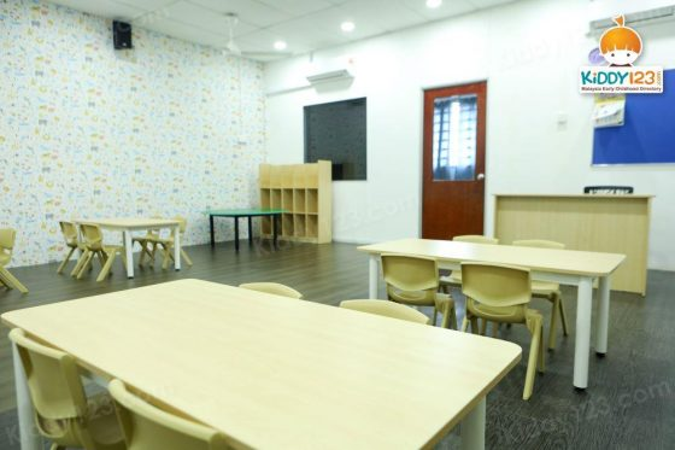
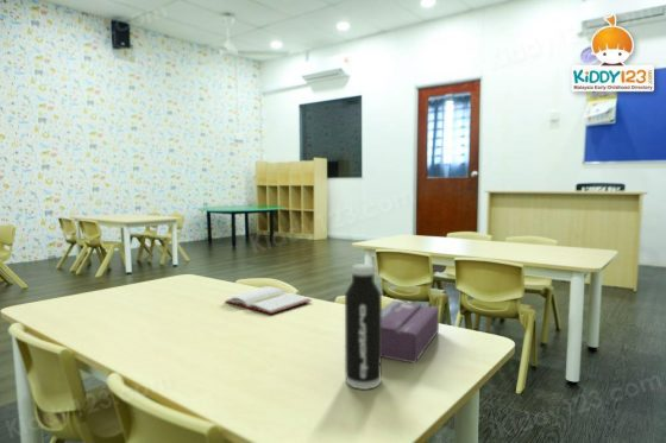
+ notebook [224,285,313,315]
+ water bottle [344,262,383,391]
+ tissue box [382,299,440,365]
